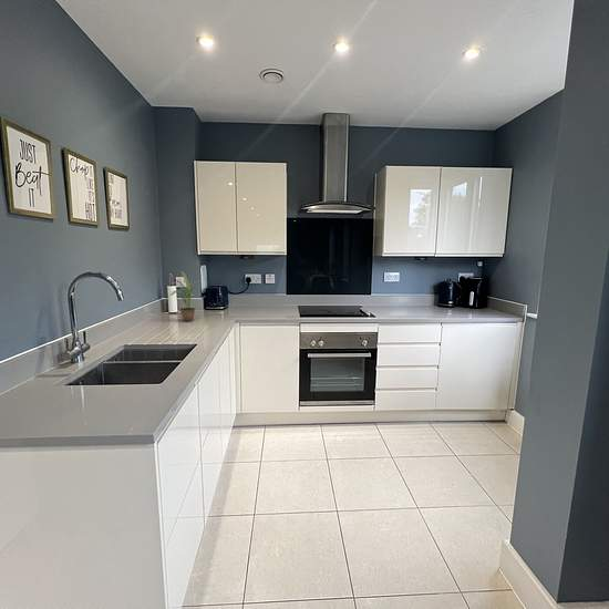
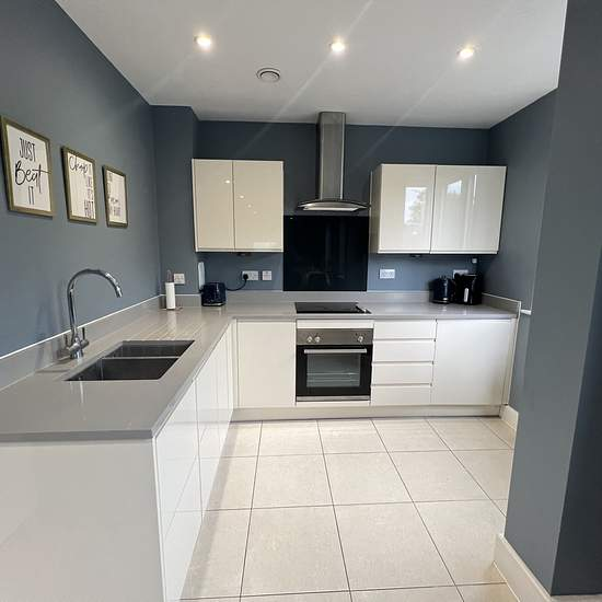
- potted plant [169,270,205,322]
